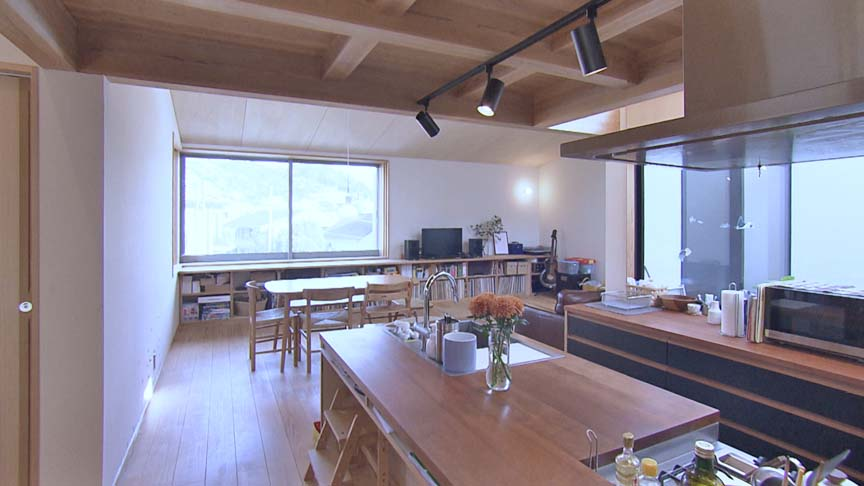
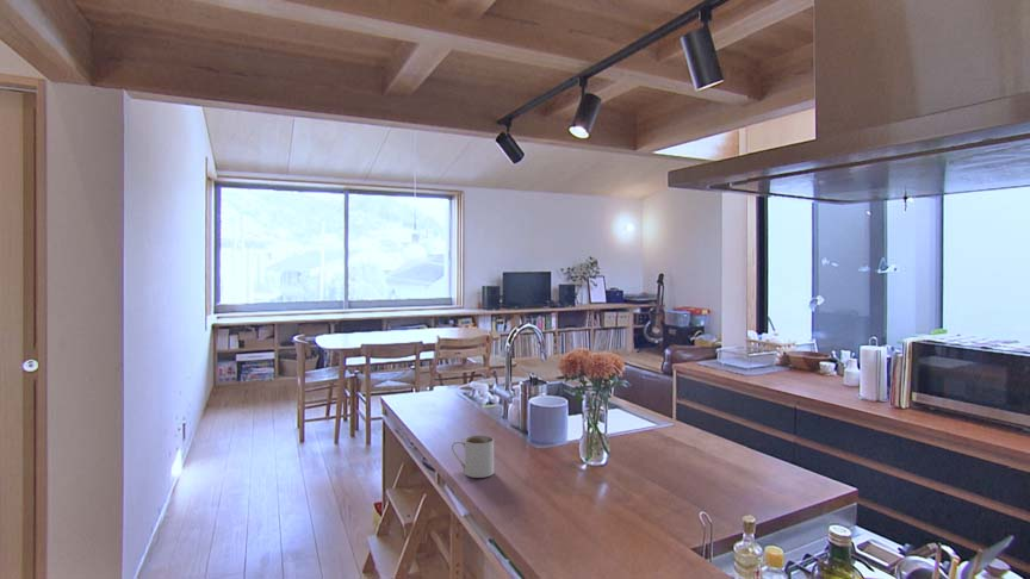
+ mug [451,434,495,479]
